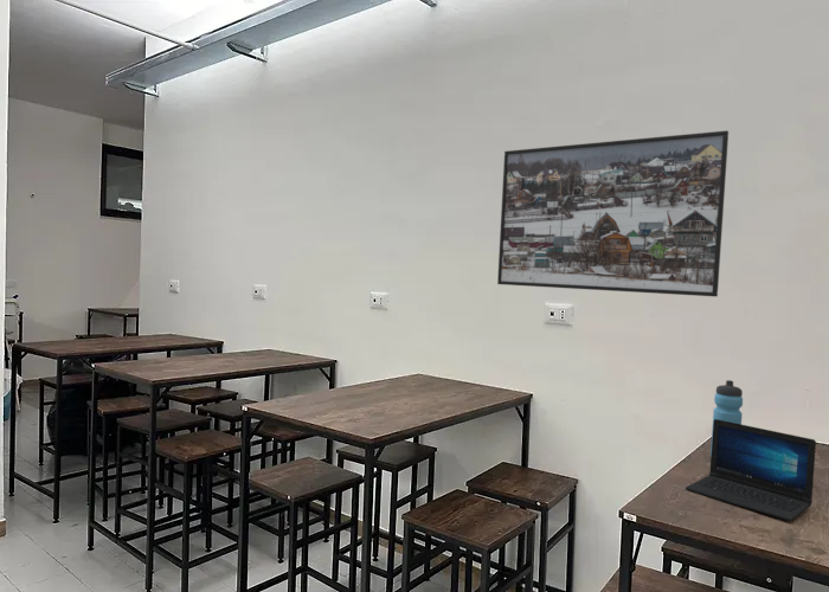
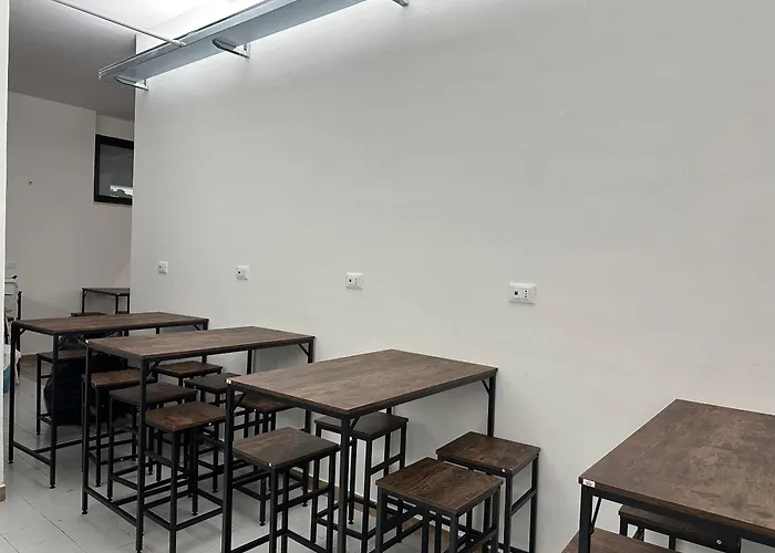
- laptop [685,419,817,522]
- water bottle [709,379,744,457]
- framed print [496,129,730,297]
